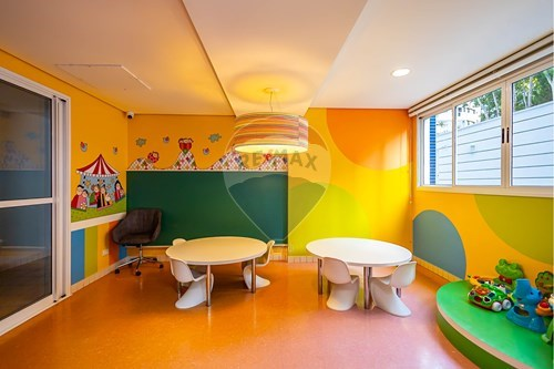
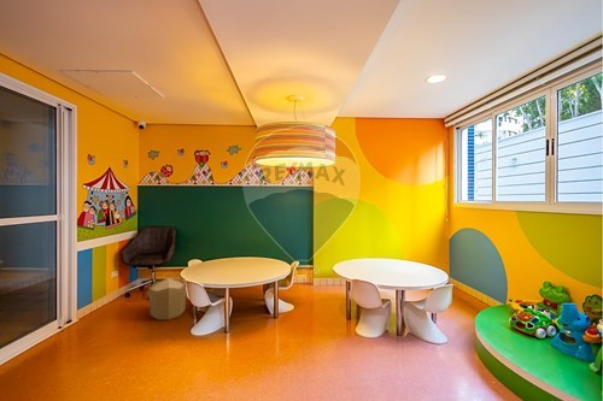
+ pouf [146,277,188,322]
